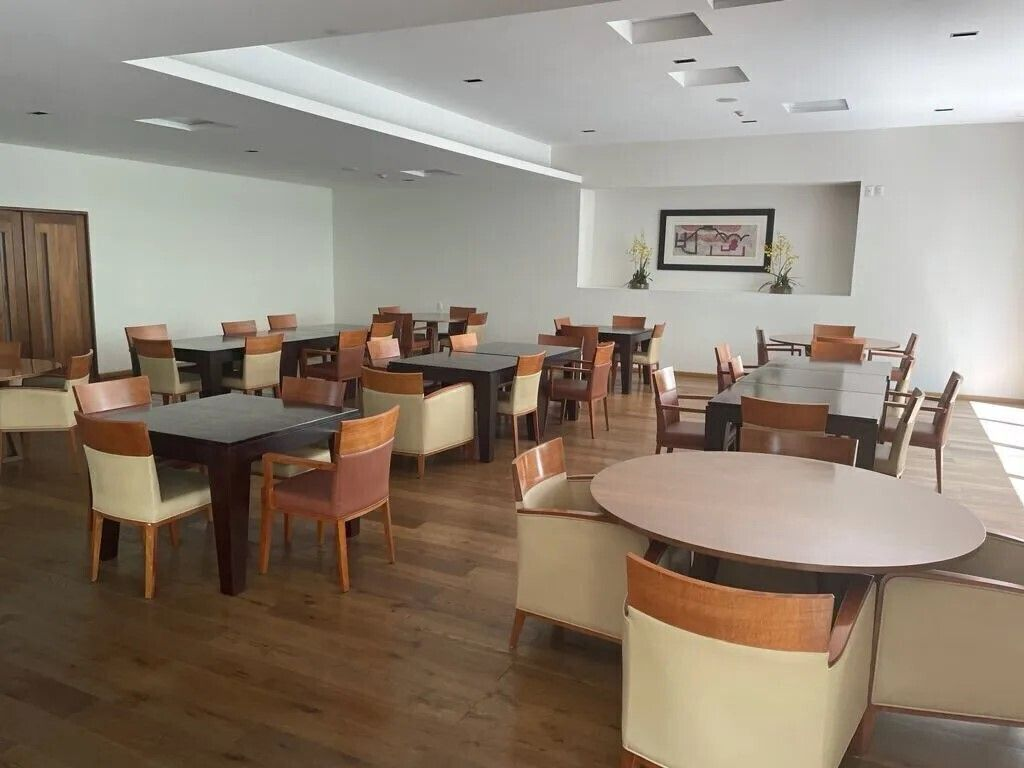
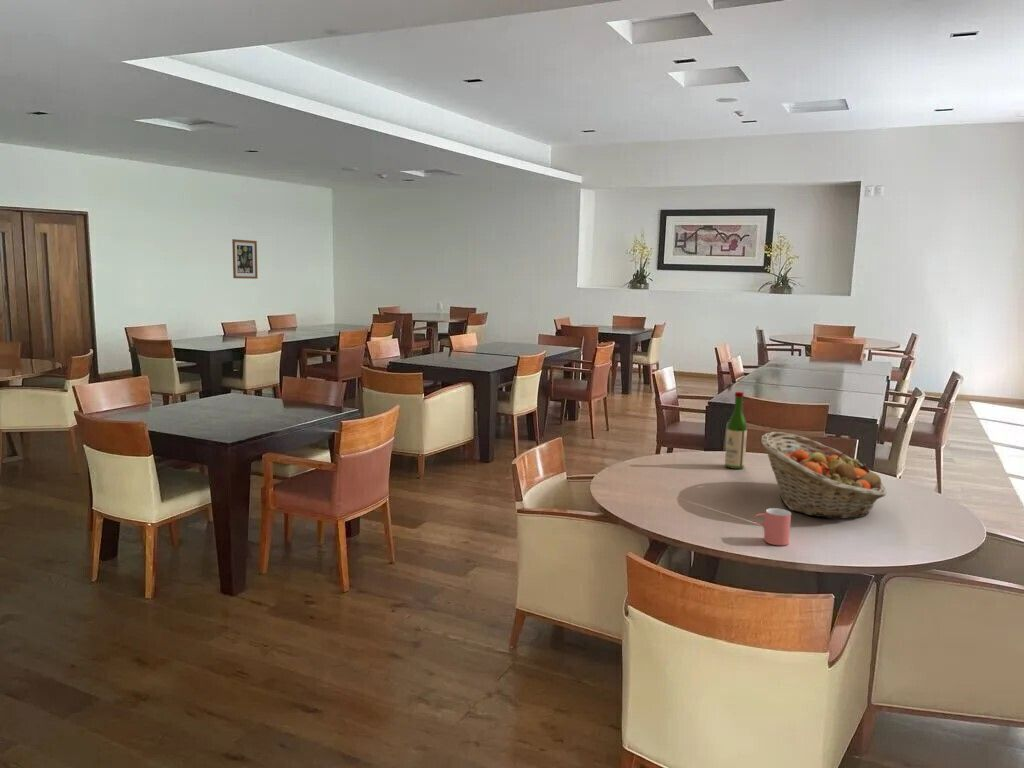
+ wall art [231,238,259,280]
+ cup [753,507,792,546]
+ fruit basket [760,431,887,520]
+ wine bottle [724,391,748,470]
